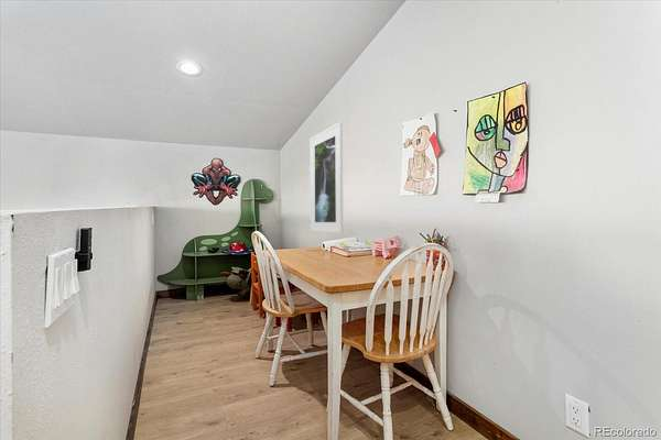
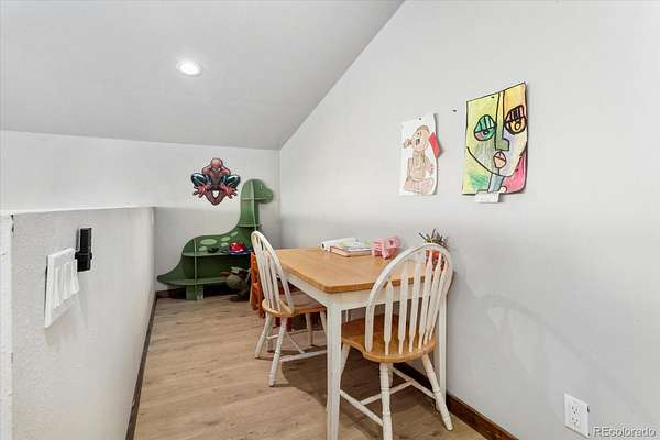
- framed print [310,121,344,234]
